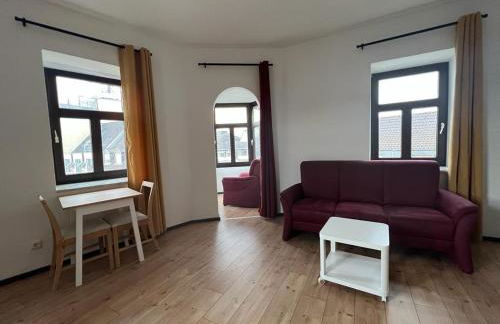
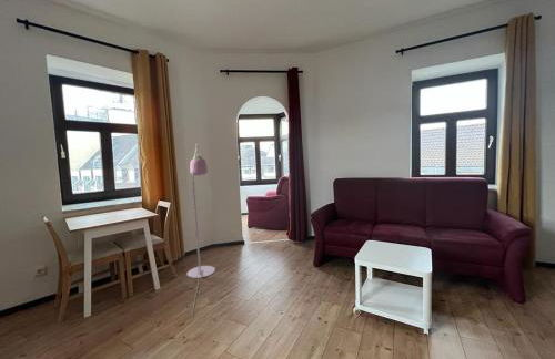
+ floor lamp [186,143,216,315]
